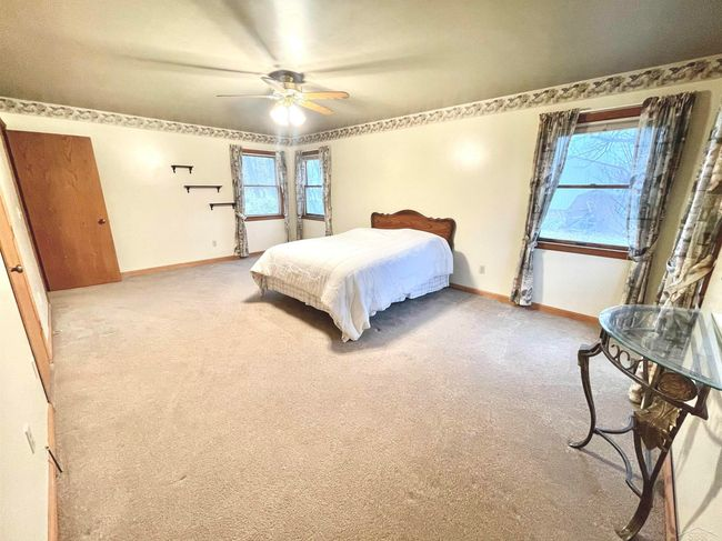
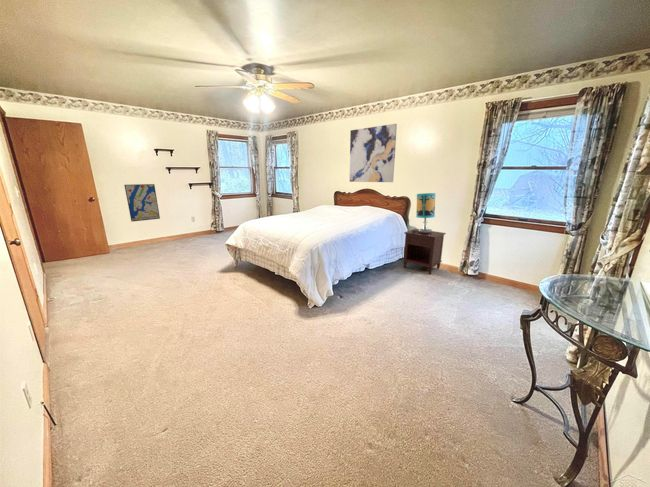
+ nightstand [401,228,447,275]
+ table lamp [411,192,436,234]
+ wall art [348,123,398,183]
+ wall art [123,183,161,223]
